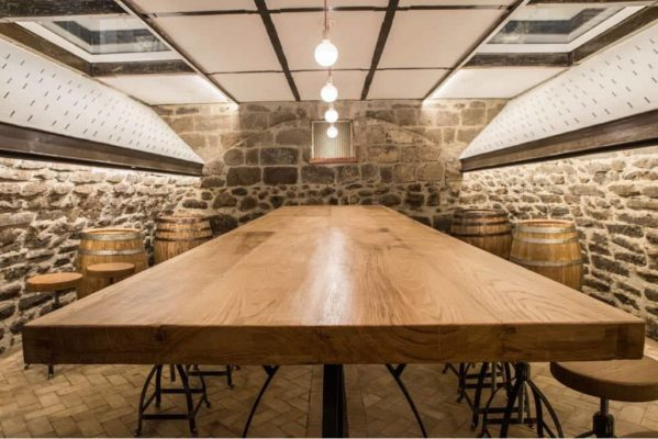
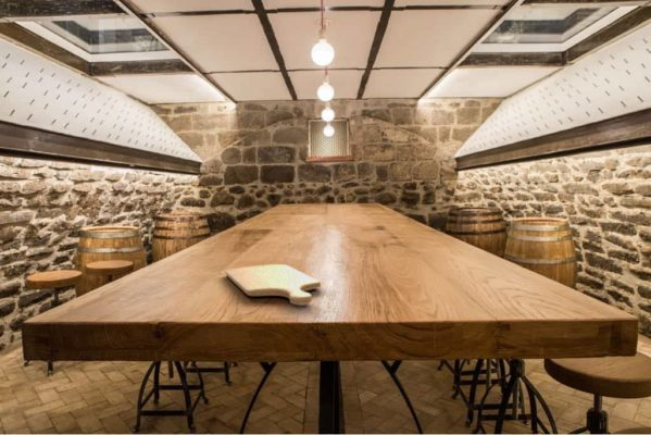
+ chopping board [225,263,322,307]
